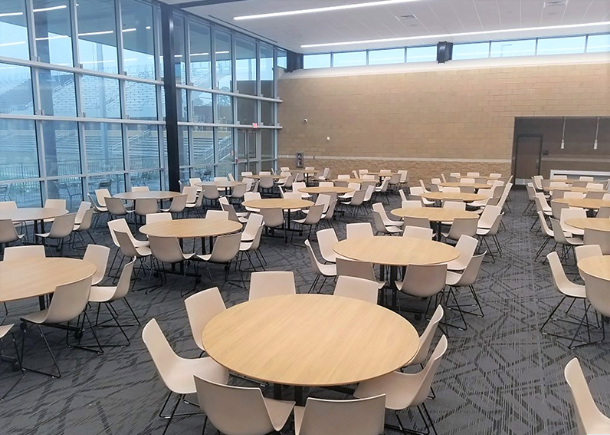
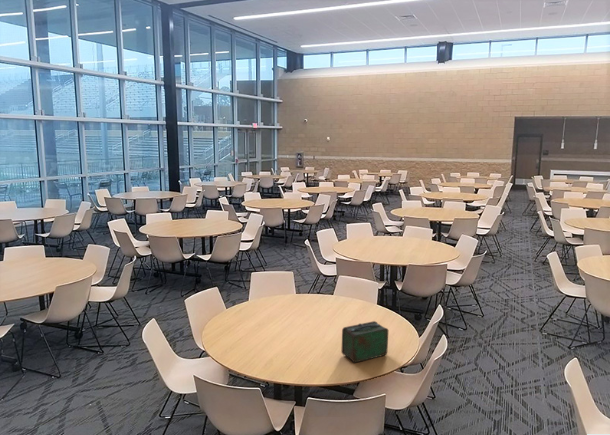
+ lunch box [340,320,389,364]
